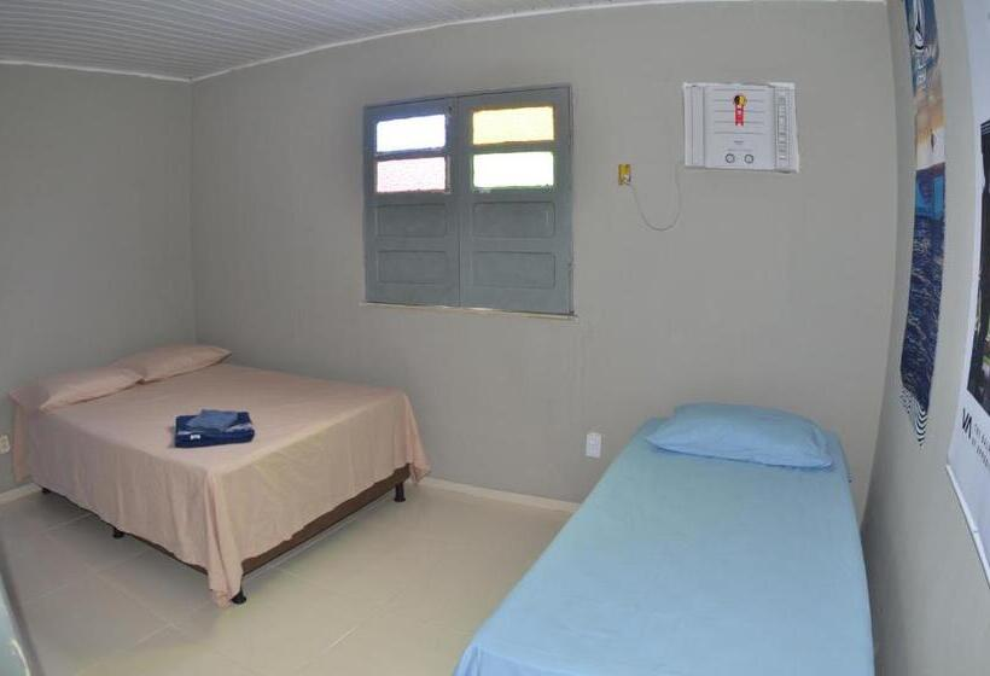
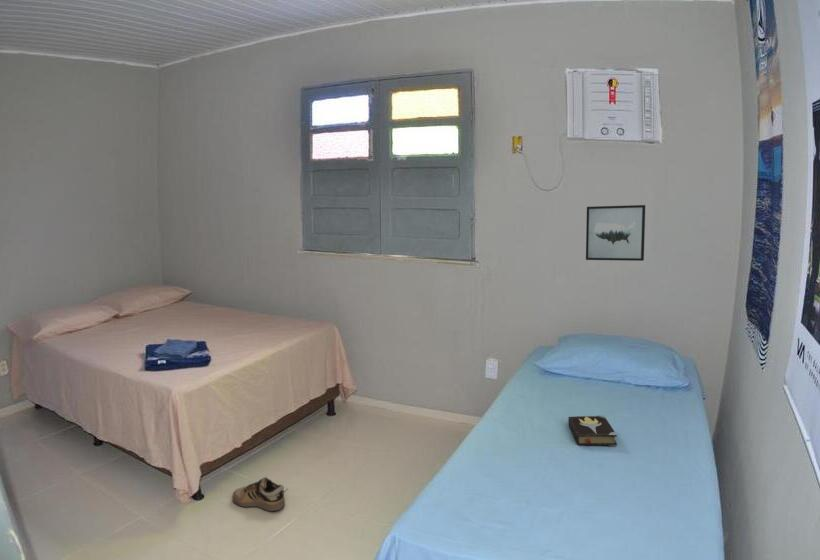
+ shoe [231,475,289,512]
+ wall art [585,204,646,262]
+ hardback book [567,414,618,447]
